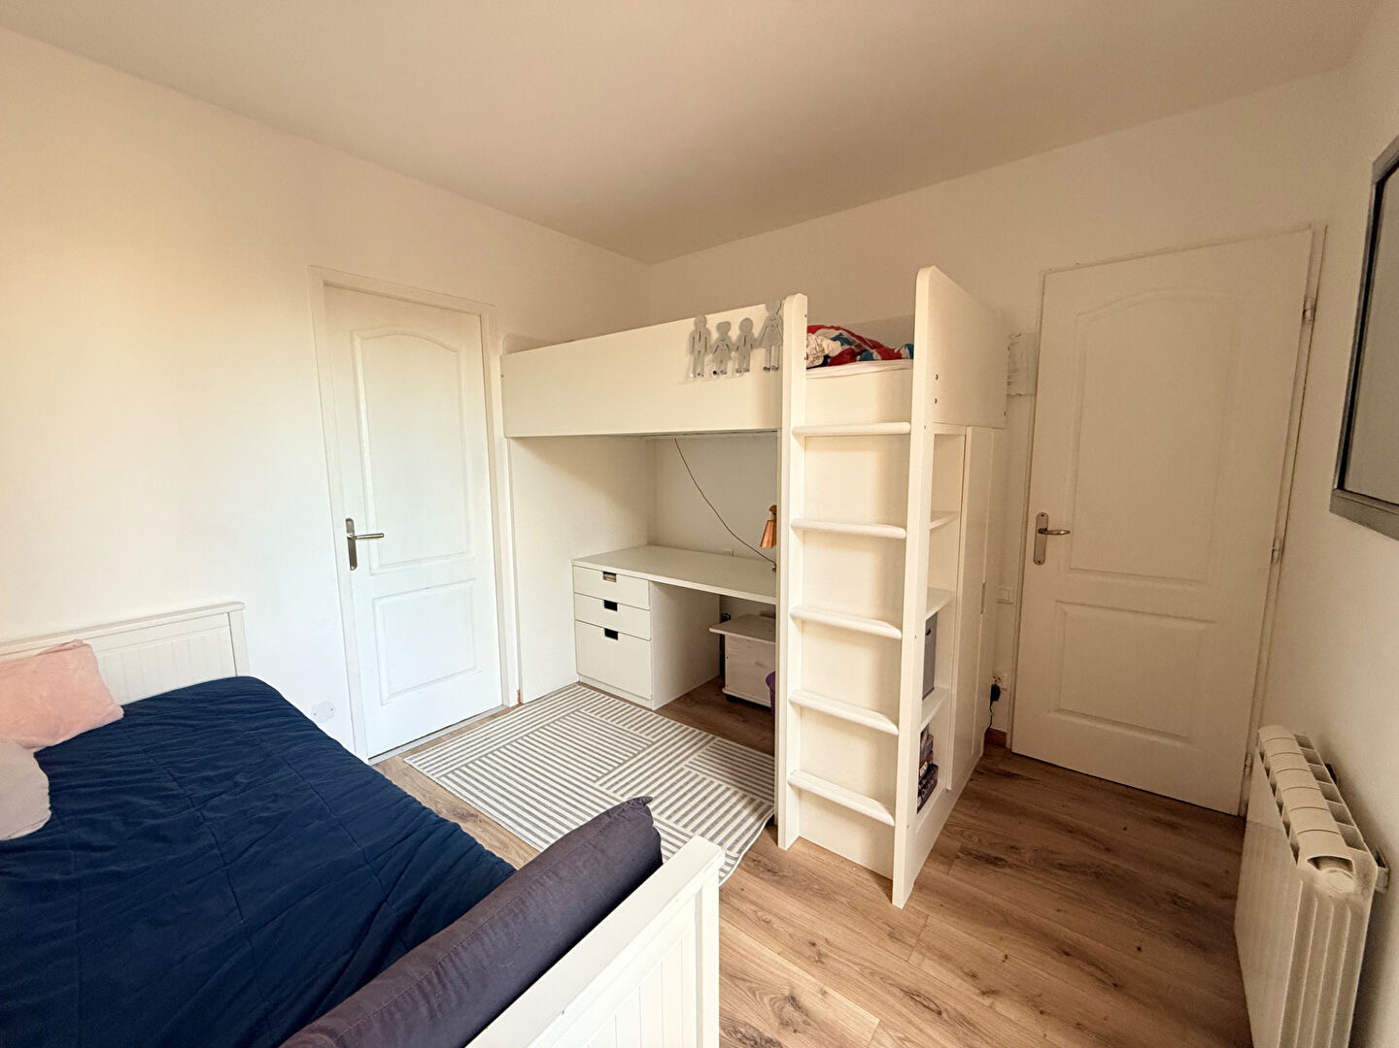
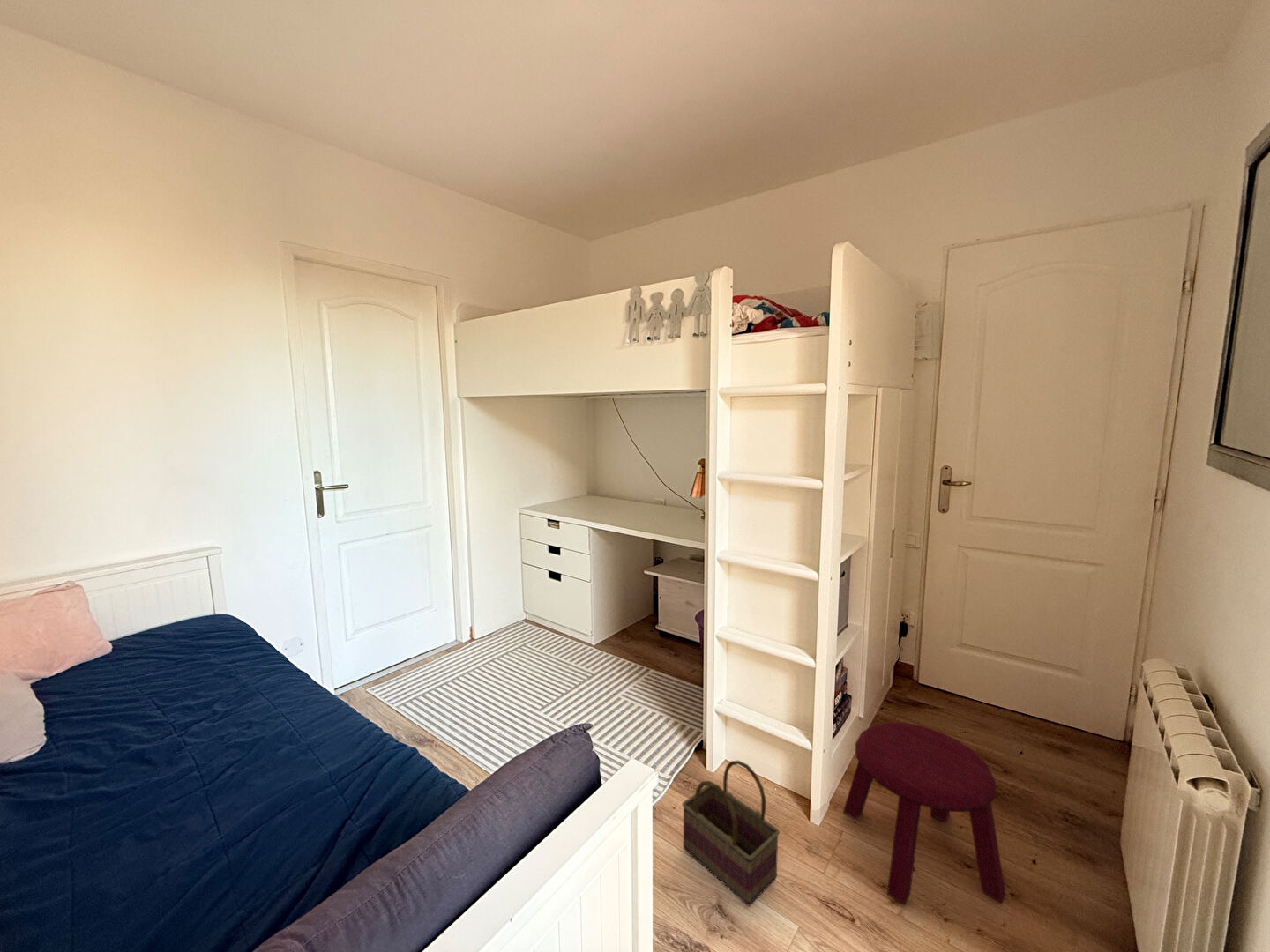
+ stool [842,721,1006,906]
+ basket [681,760,781,906]
